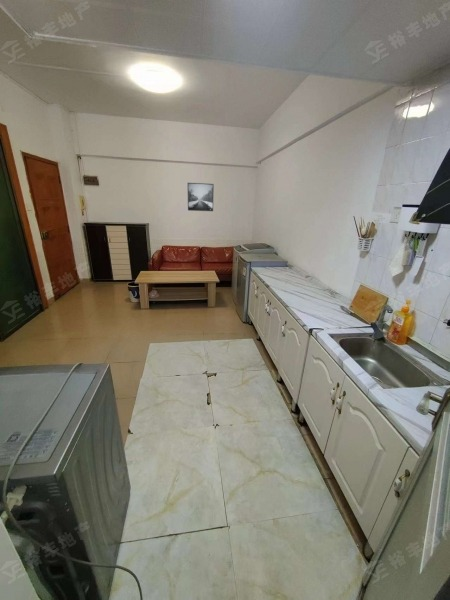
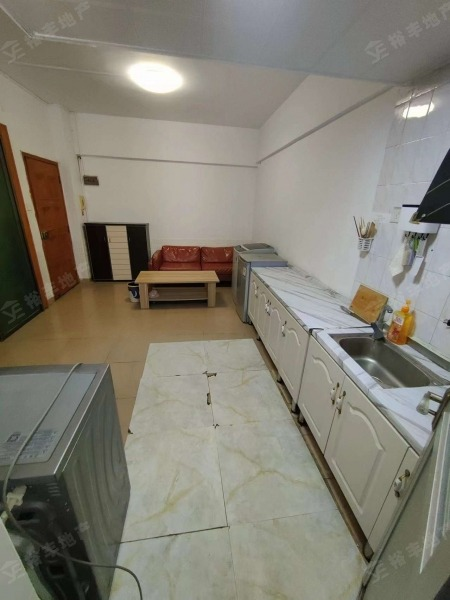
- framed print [187,182,215,212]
